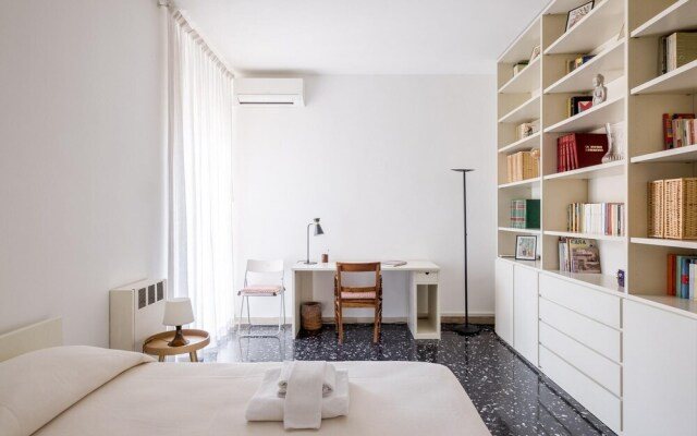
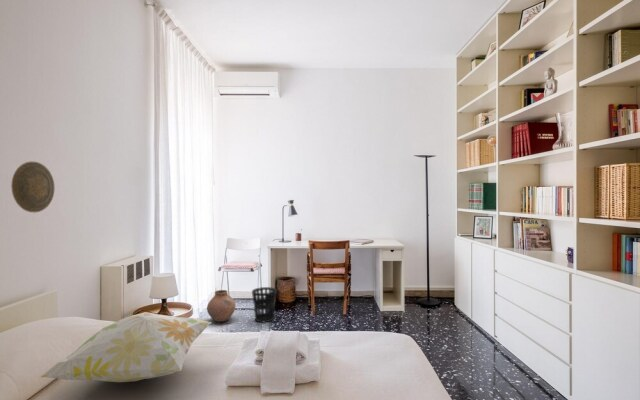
+ decorative plate [10,161,55,214]
+ wastebasket [251,286,278,323]
+ decorative pillow [38,311,212,383]
+ vase [206,289,236,323]
